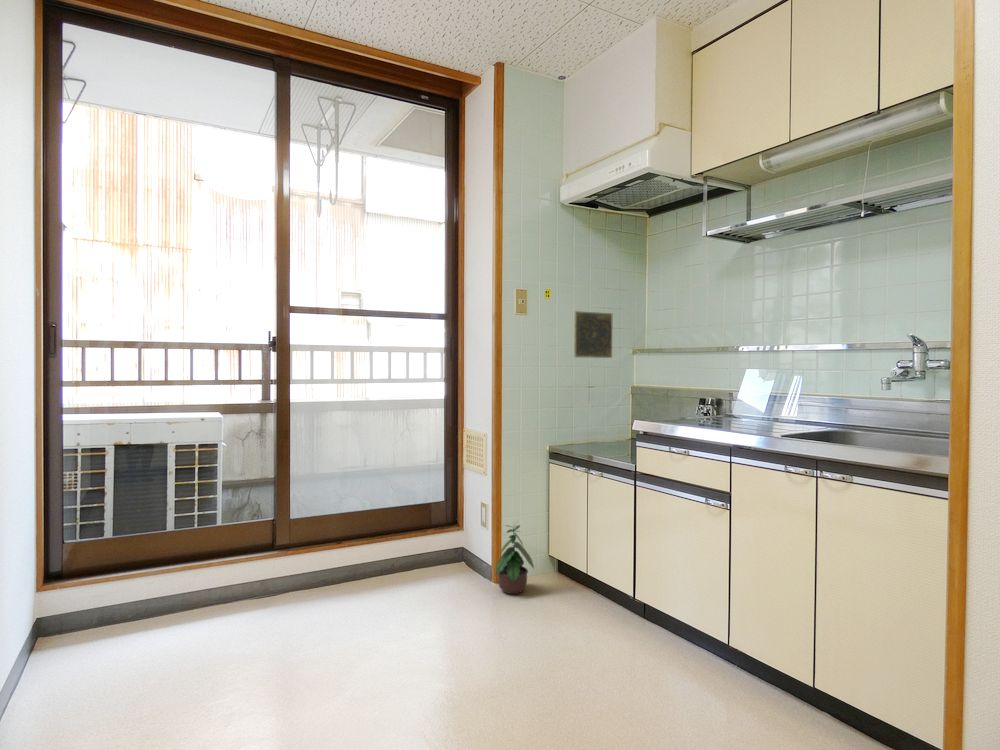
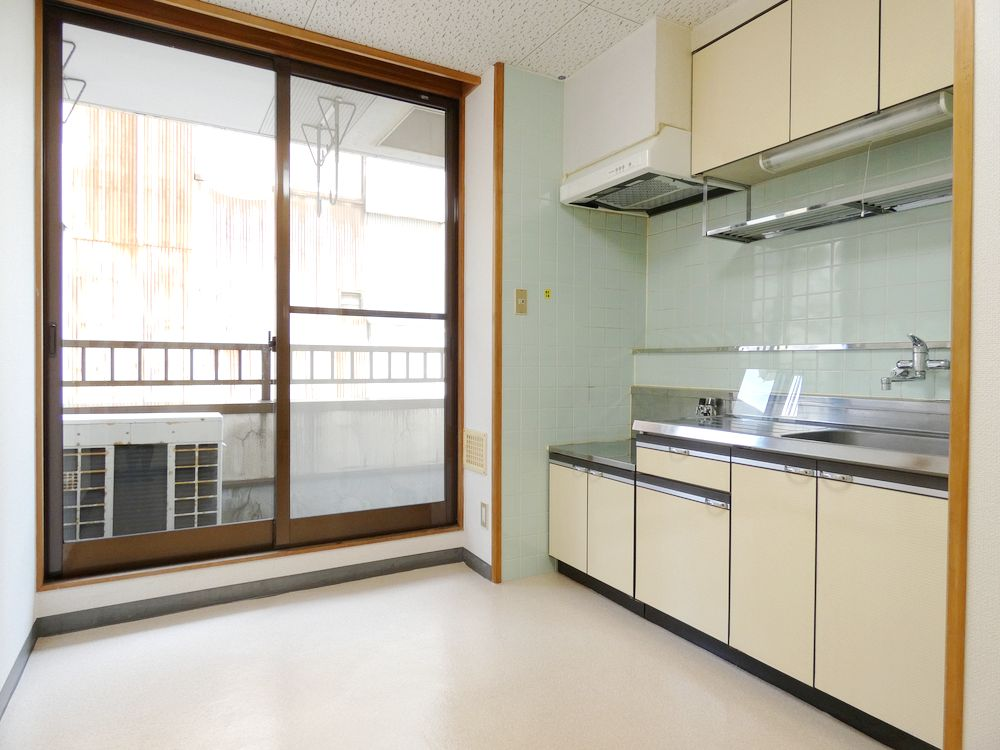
- potted plant [494,521,536,595]
- decorative tile [573,310,613,359]
